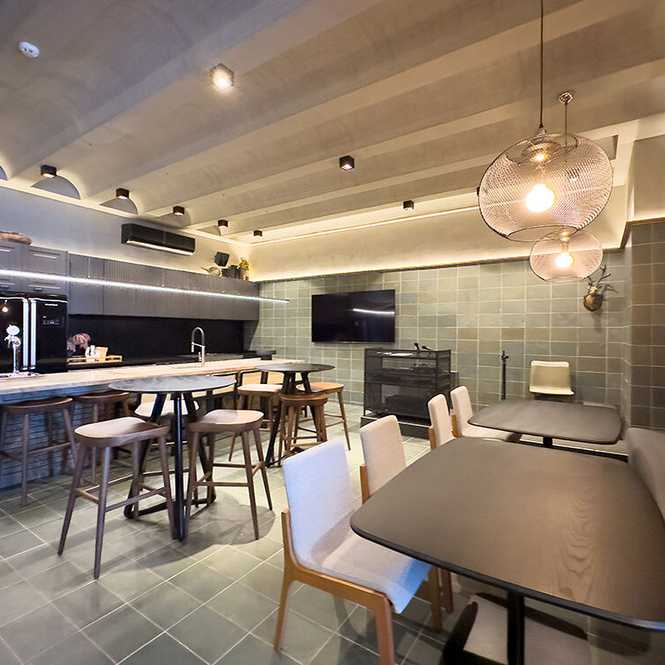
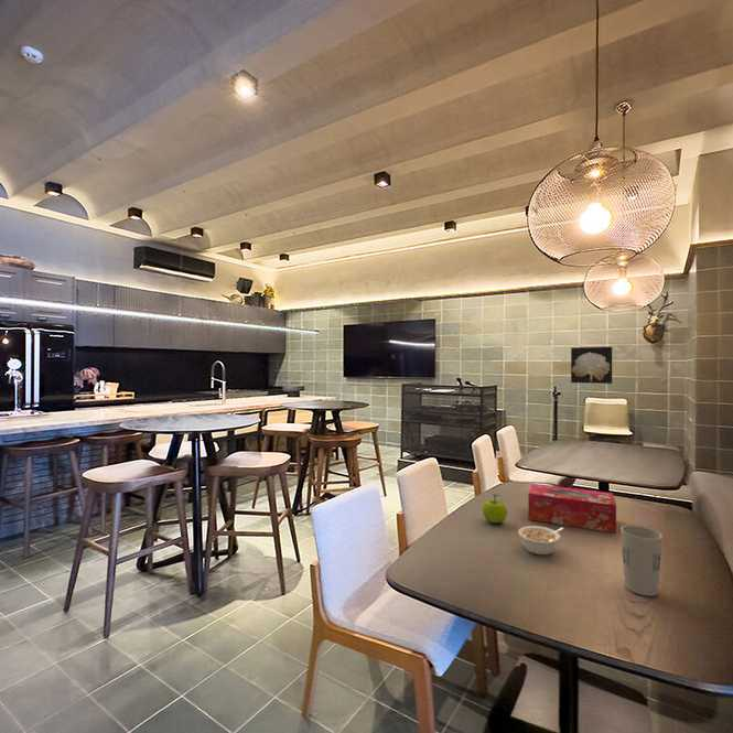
+ cup [619,525,664,597]
+ legume [517,525,565,556]
+ wall art [570,346,613,385]
+ tissue box [527,483,617,533]
+ fruit [482,493,508,525]
